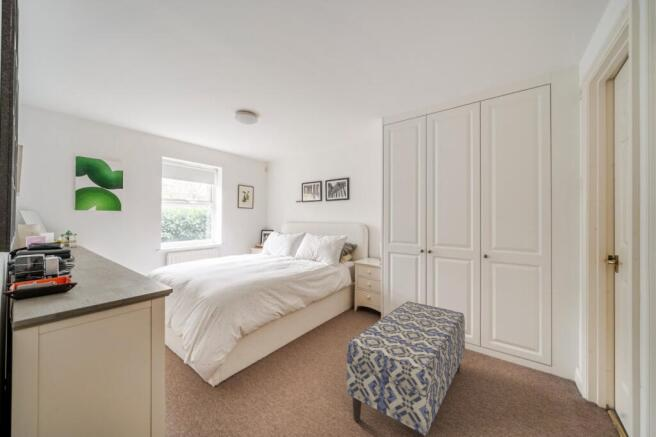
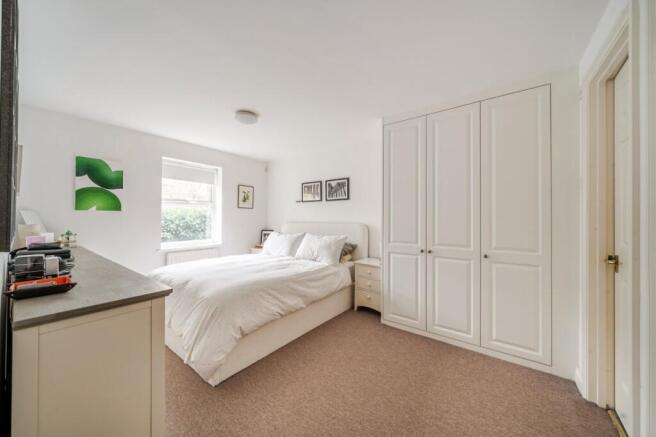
- bench [346,300,466,437]
